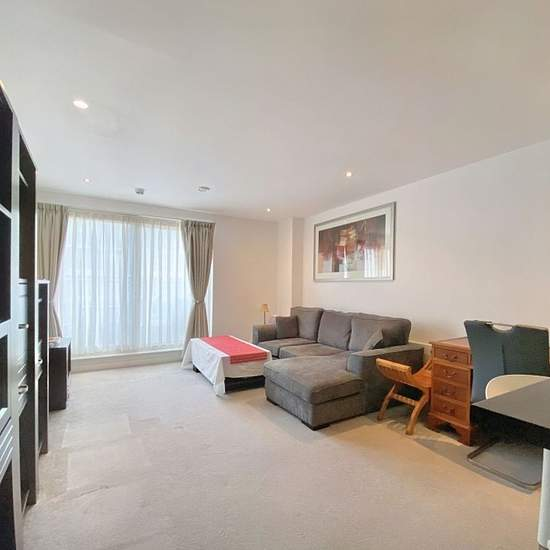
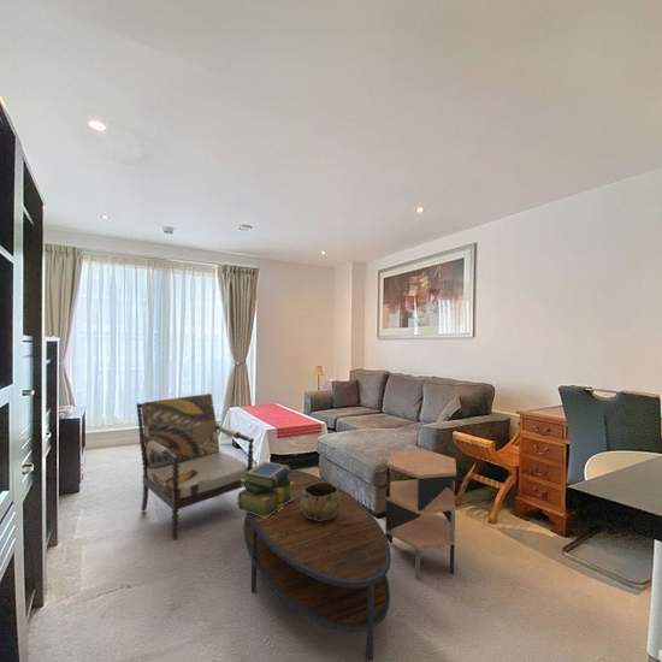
+ armchair [135,392,255,542]
+ stack of books [237,460,294,519]
+ decorative bowl [300,483,341,521]
+ side table [384,448,457,581]
+ coffee table [243,468,392,662]
